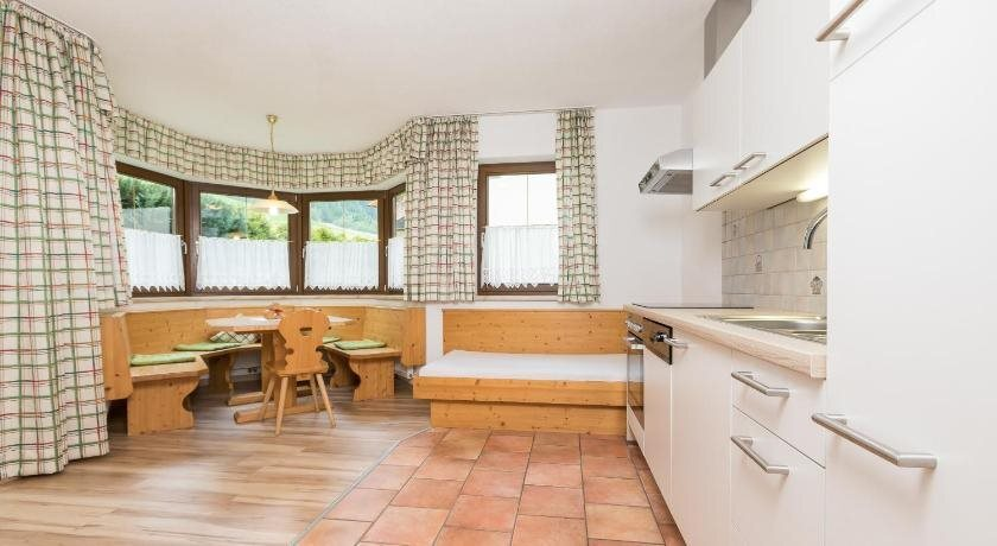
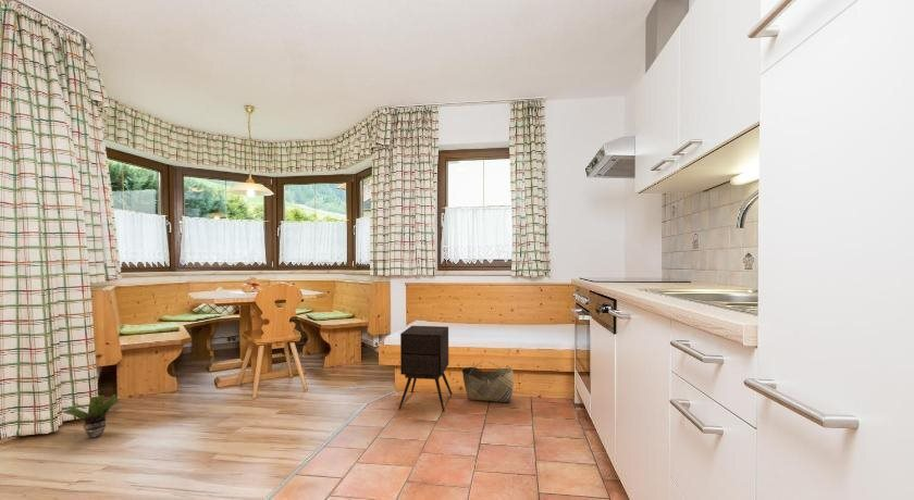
+ basket [461,361,515,403]
+ potted plant [61,392,124,439]
+ side table [398,325,454,413]
